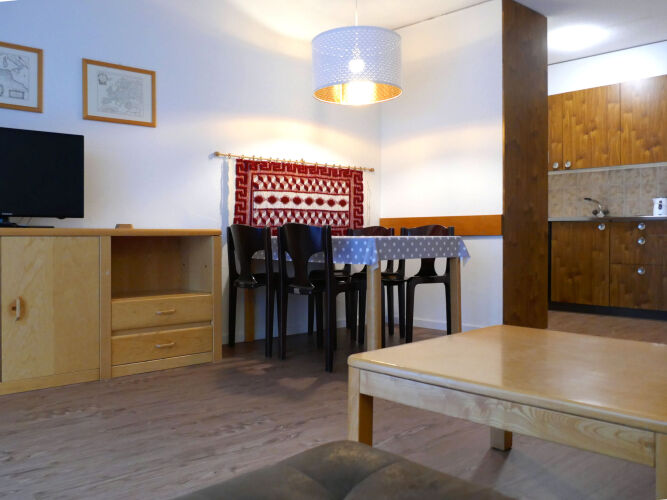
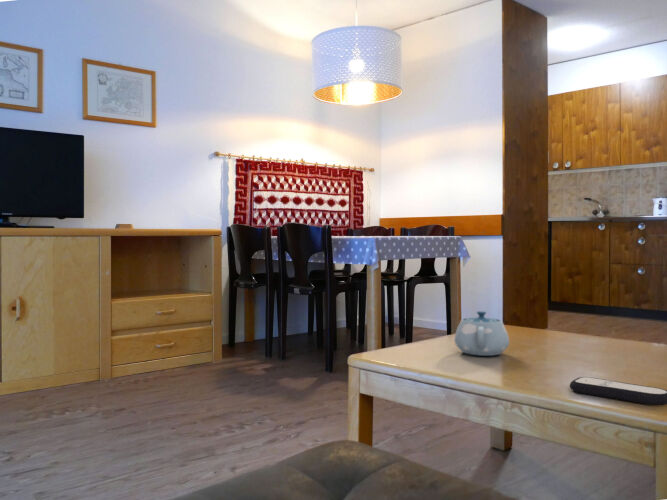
+ remote control [569,376,667,406]
+ chinaware [453,310,510,357]
